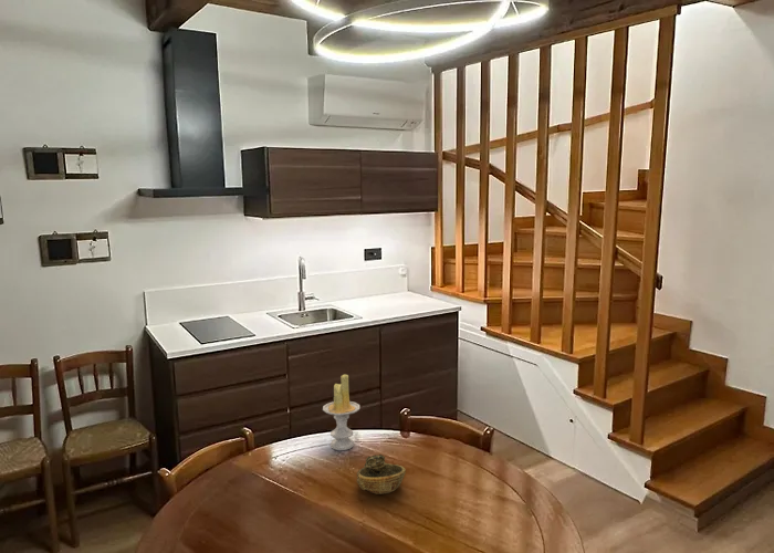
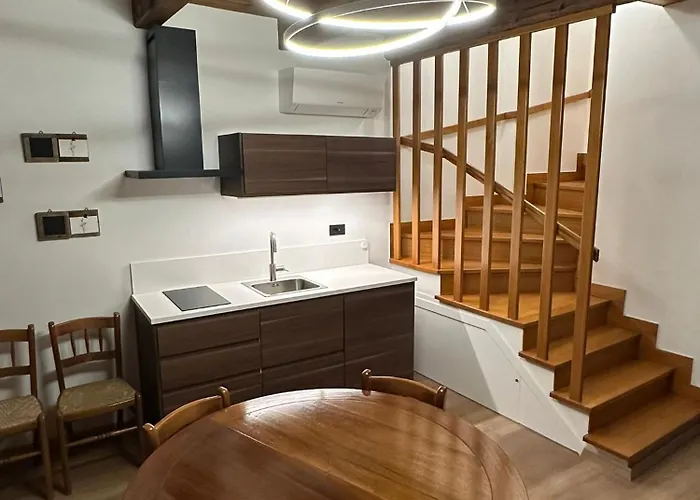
- candle [322,373,360,451]
- decorative bowl [356,453,407,495]
